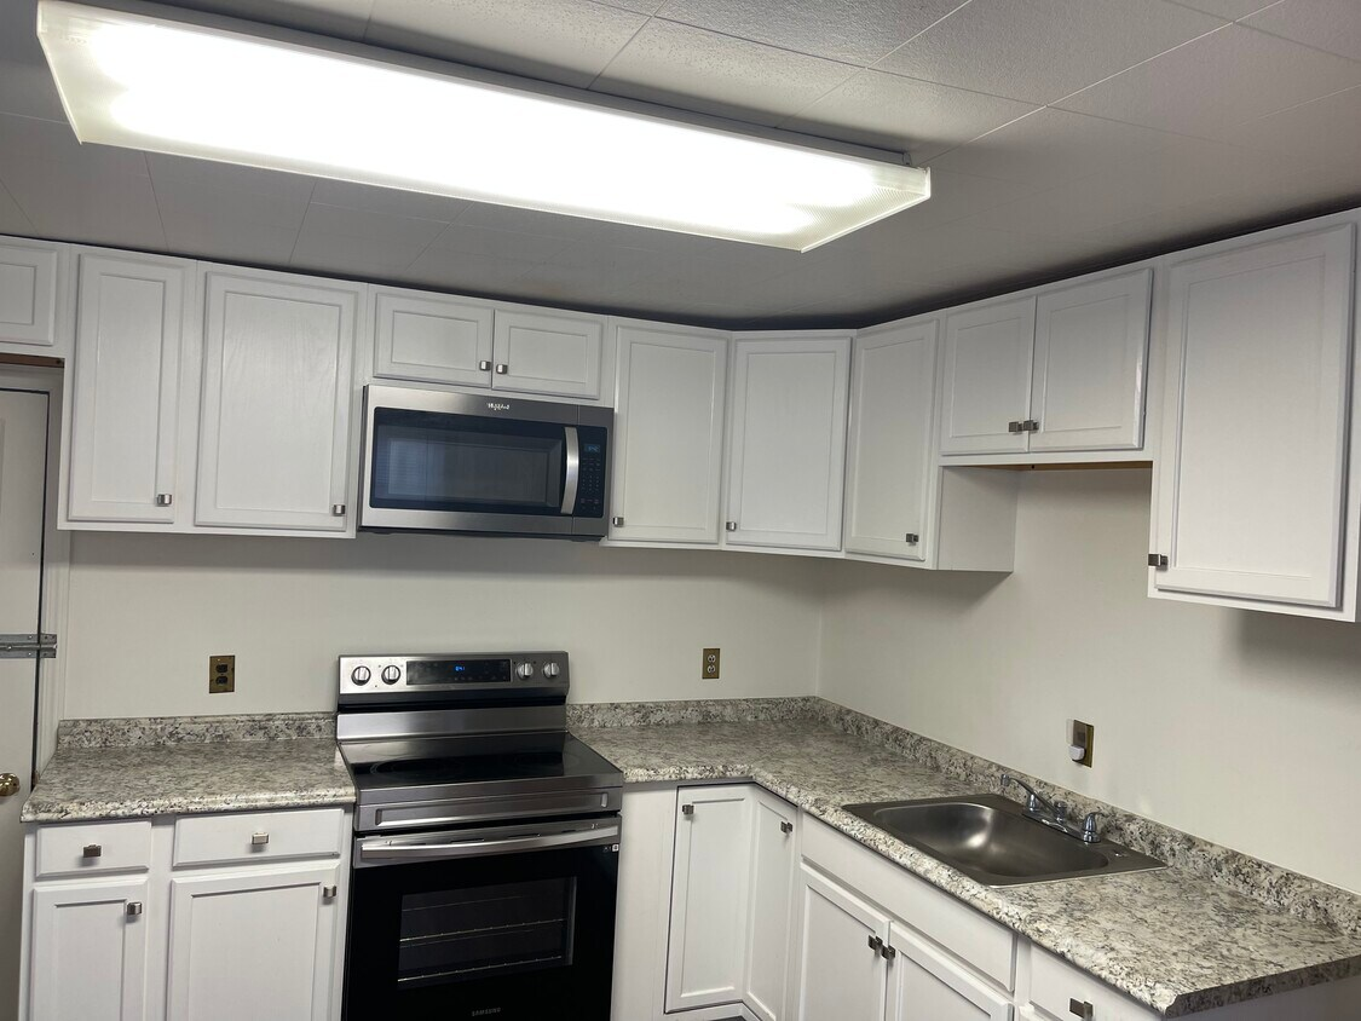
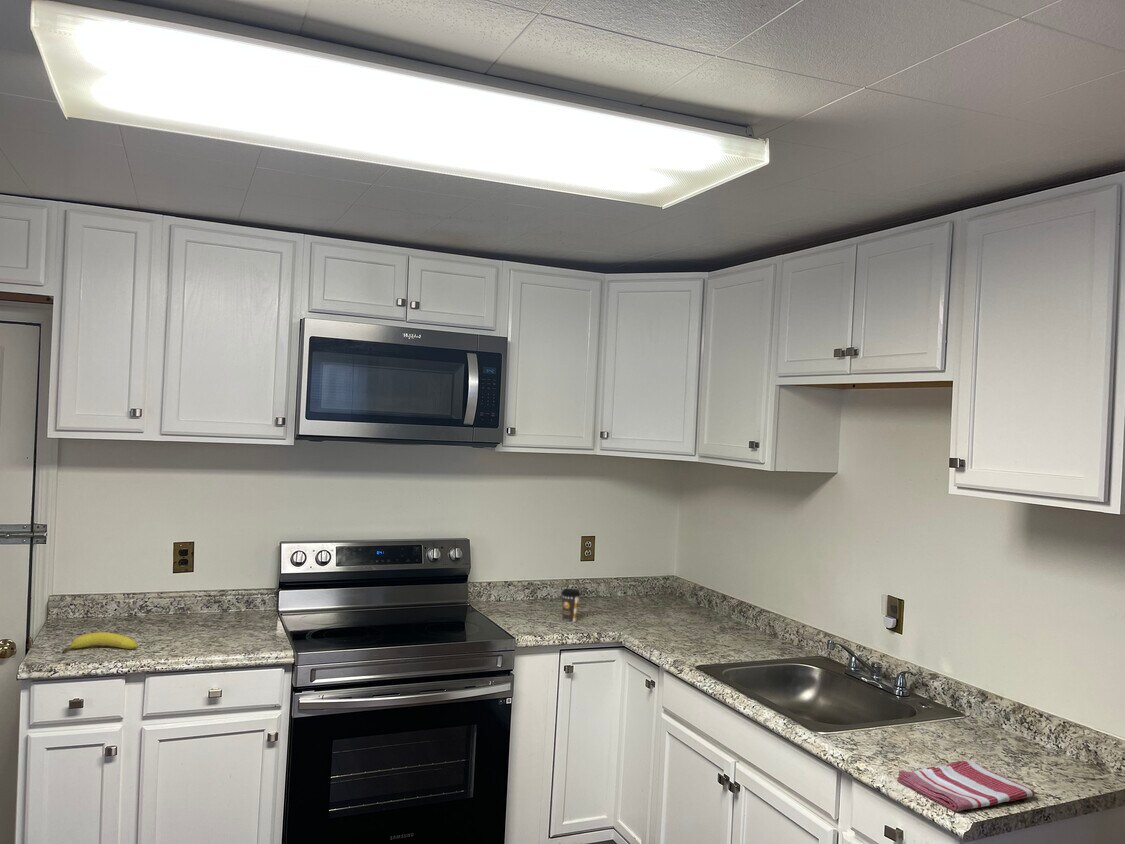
+ dish towel [896,760,1036,812]
+ fruit [61,631,139,654]
+ coffee cup [560,587,582,624]
